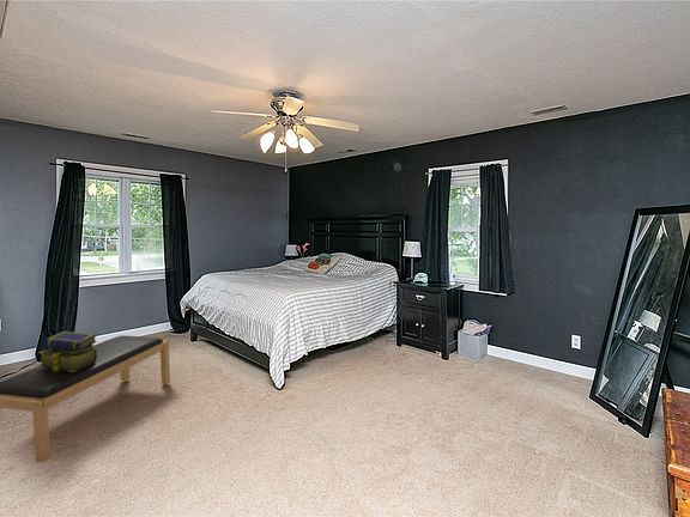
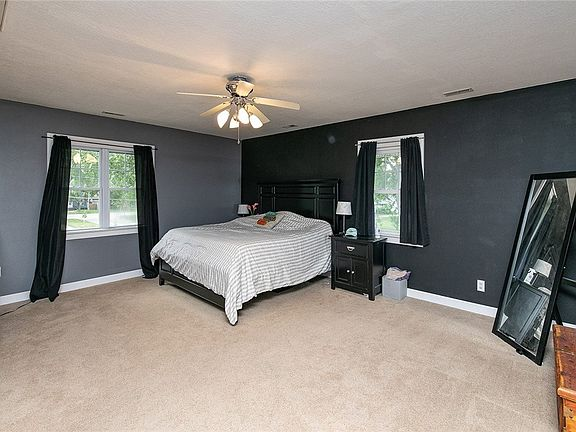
- stack of books [38,330,98,372]
- bench [0,334,171,463]
